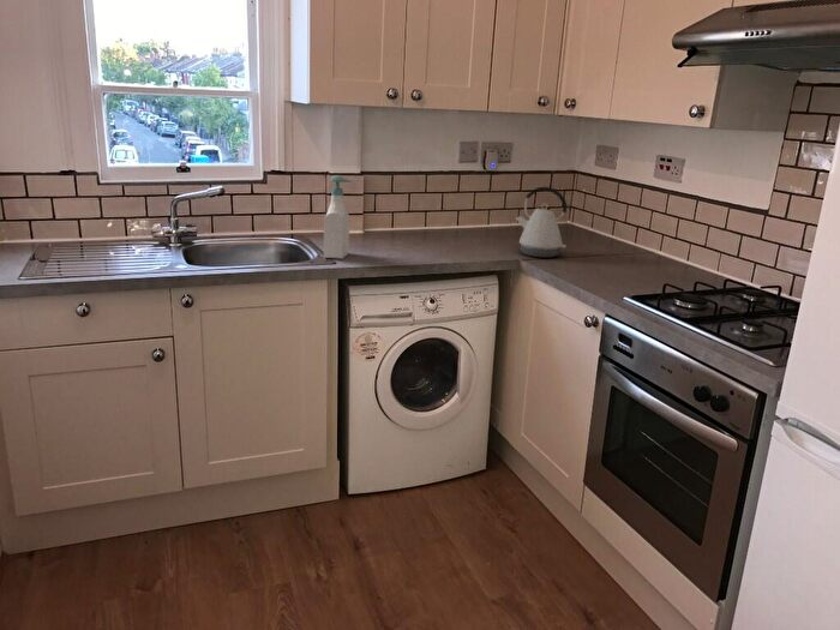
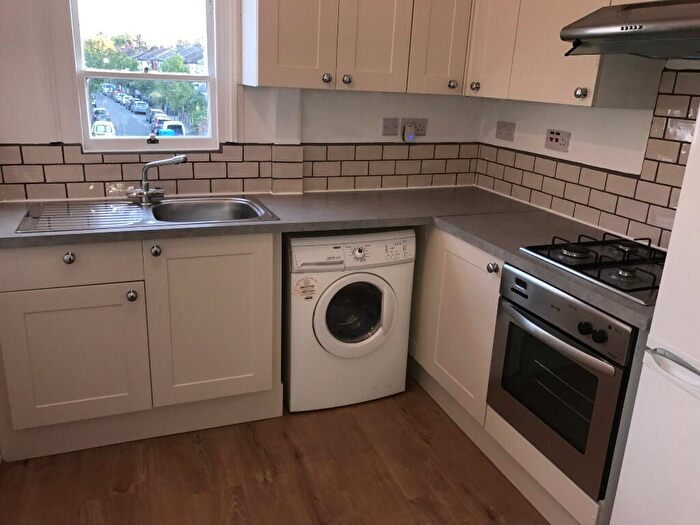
- kettle [515,186,569,258]
- soap bottle [323,174,353,260]
